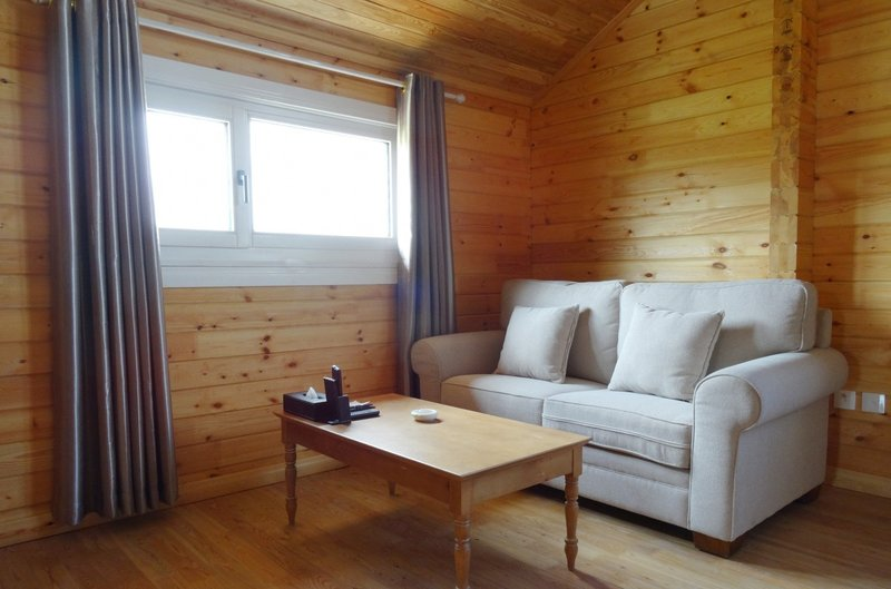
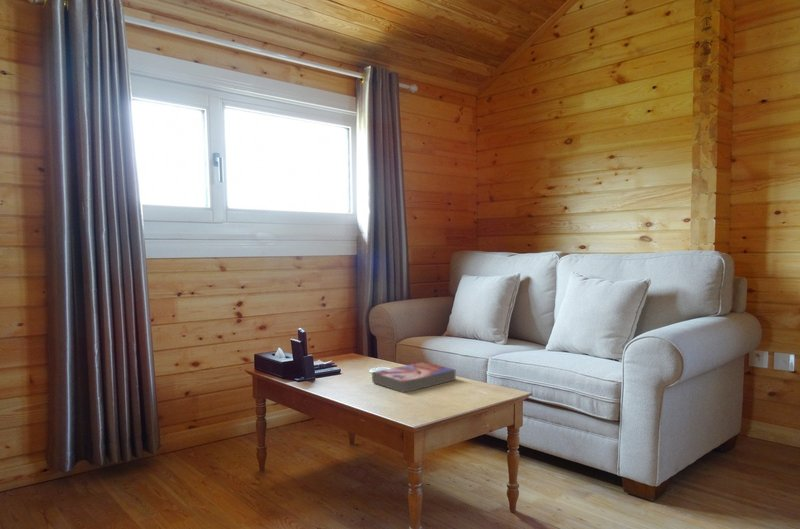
+ textbook [371,361,457,394]
